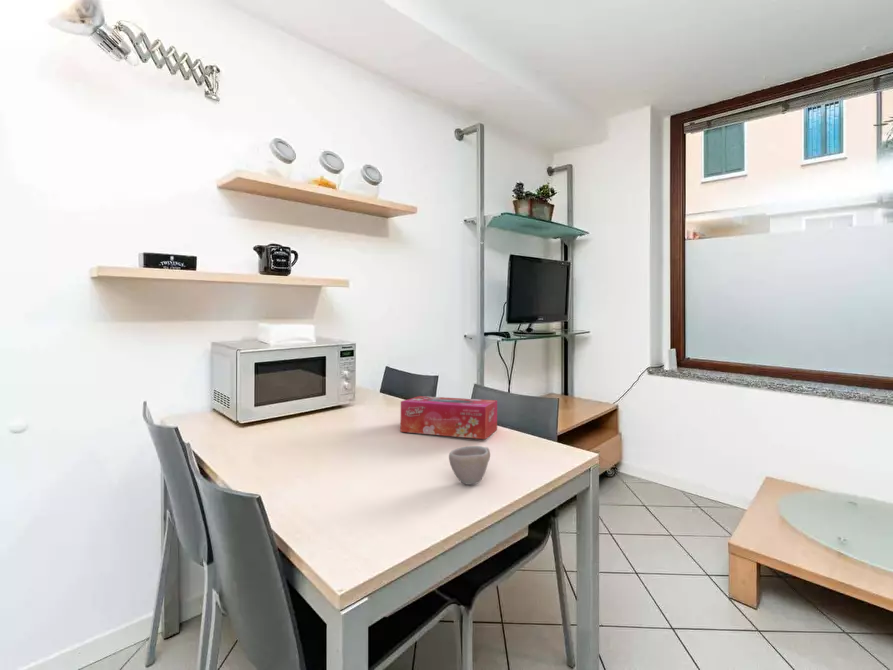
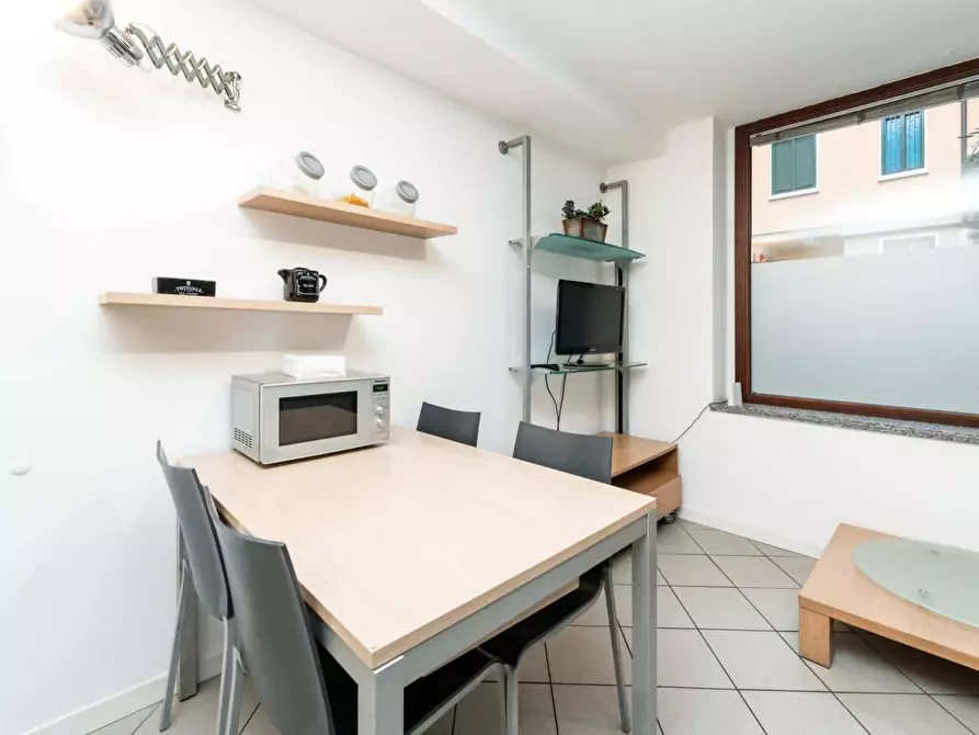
- tissue box [399,395,498,440]
- cup [448,445,491,486]
